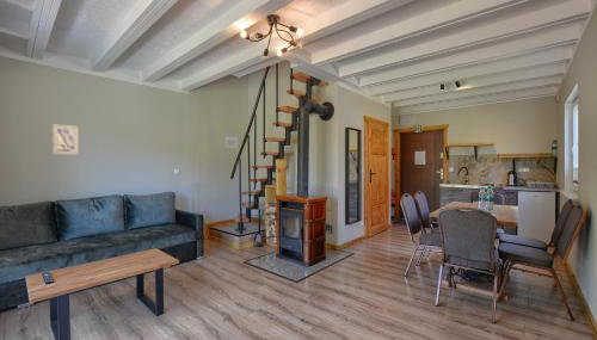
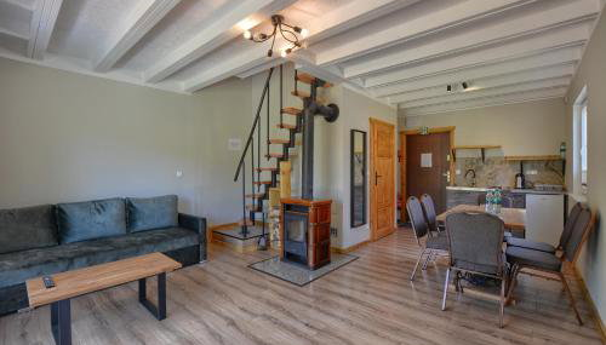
- wall art [51,123,79,155]
